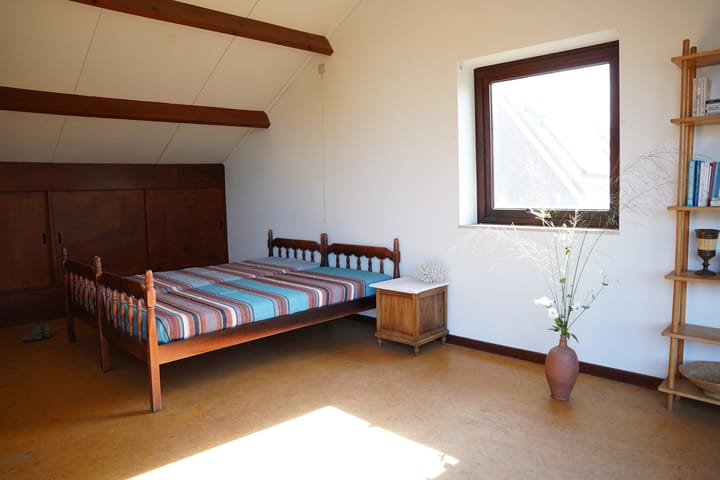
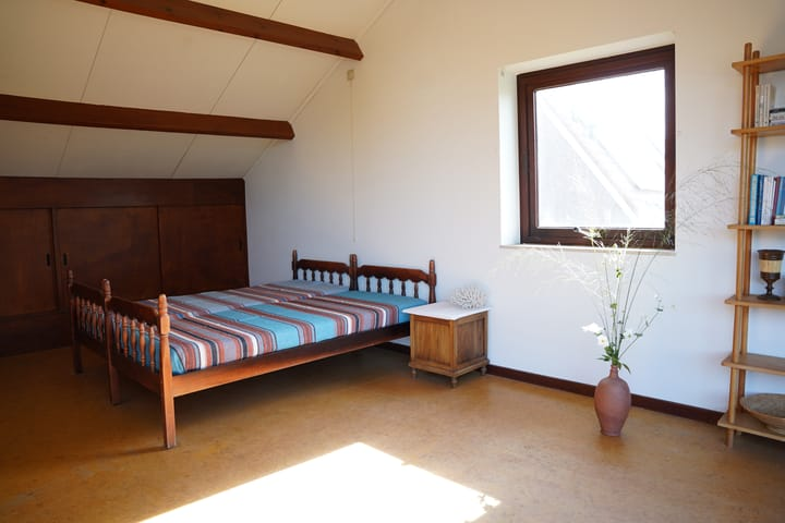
- boots [22,322,52,343]
